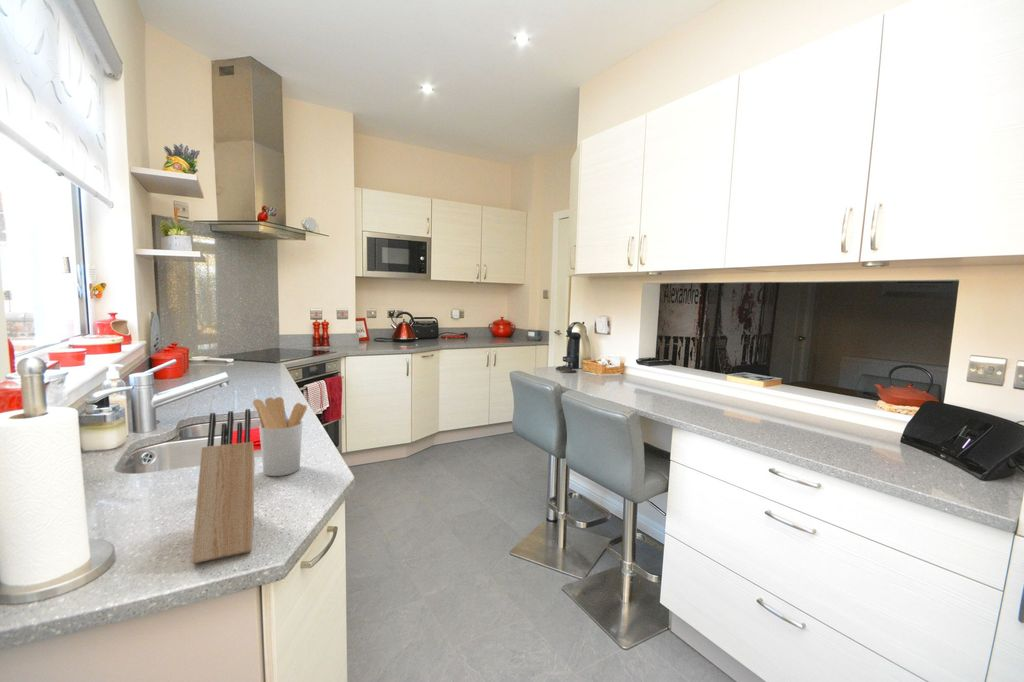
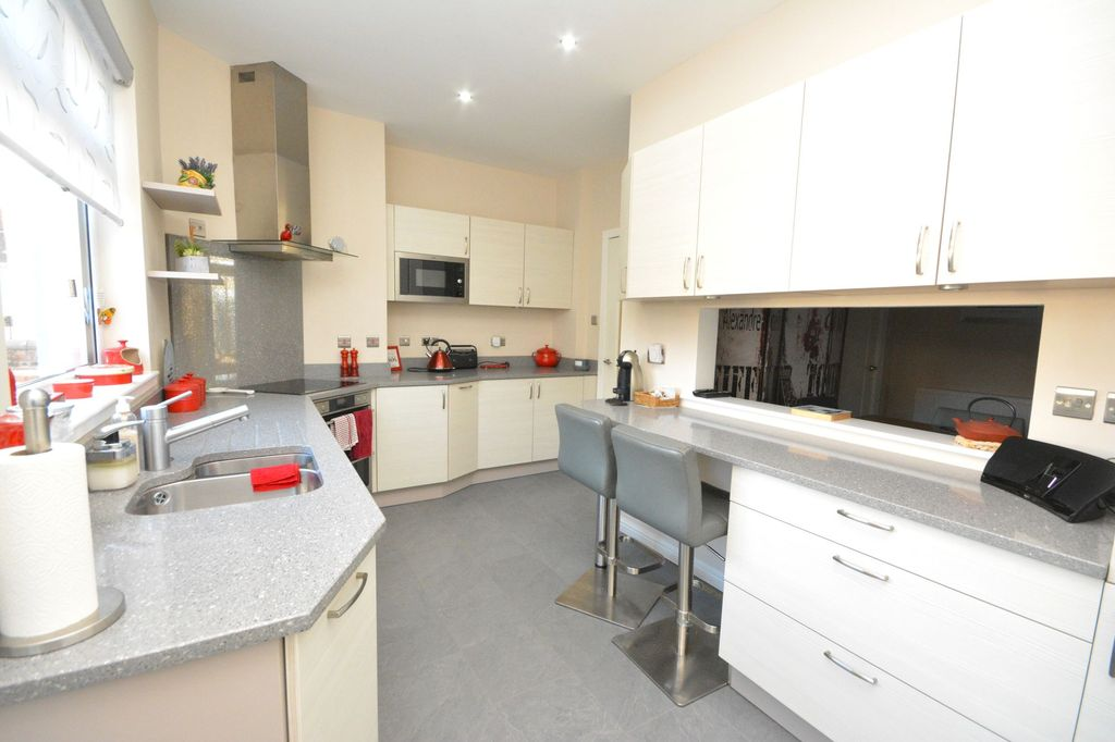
- knife block [190,408,255,565]
- utensil holder [252,396,308,477]
